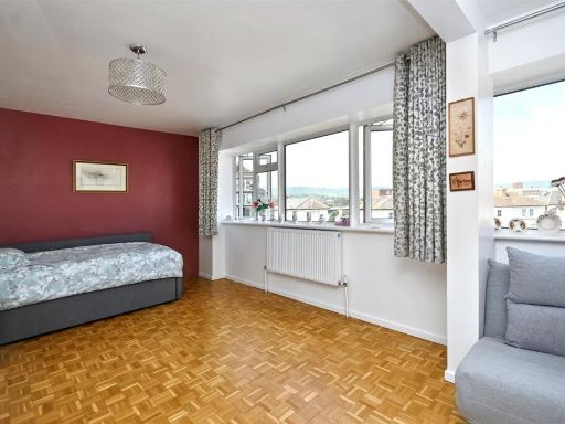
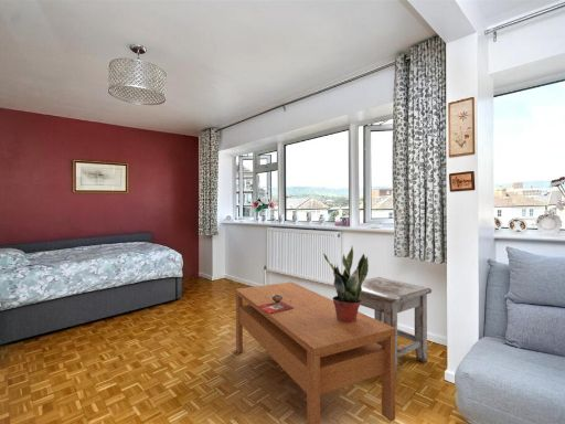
+ coffee table [234,280,396,424]
+ potted plant [322,246,370,324]
+ stool [360,276,433,378]
+ decorative bowl [258,295,294,314]
